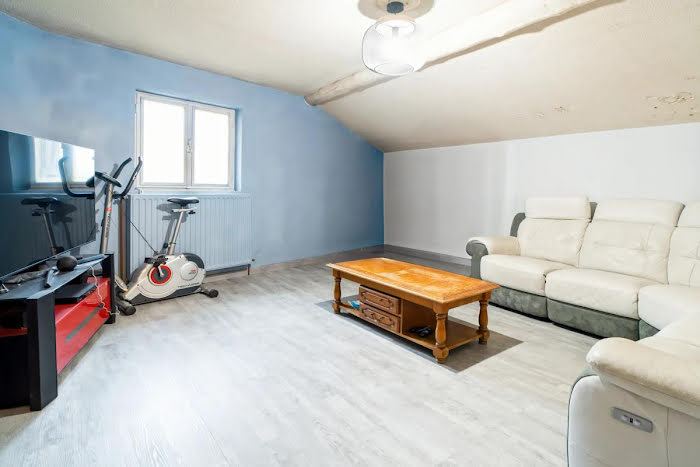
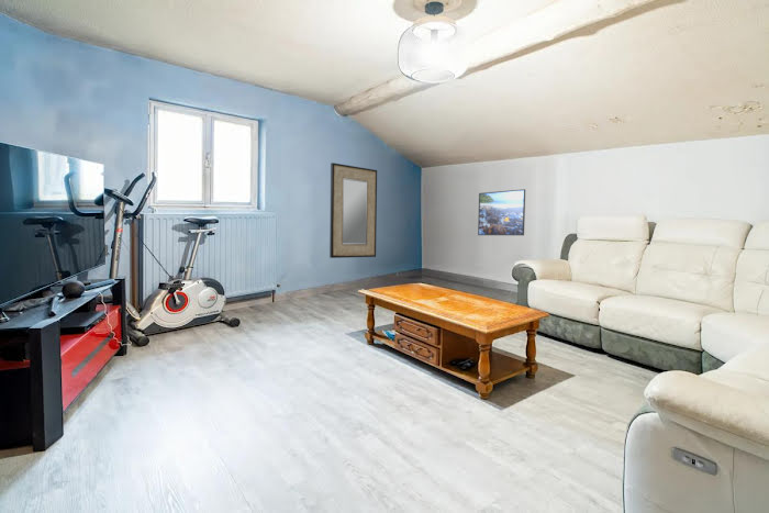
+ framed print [477,188,526,236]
+ home mirror [328,161,378,259]
